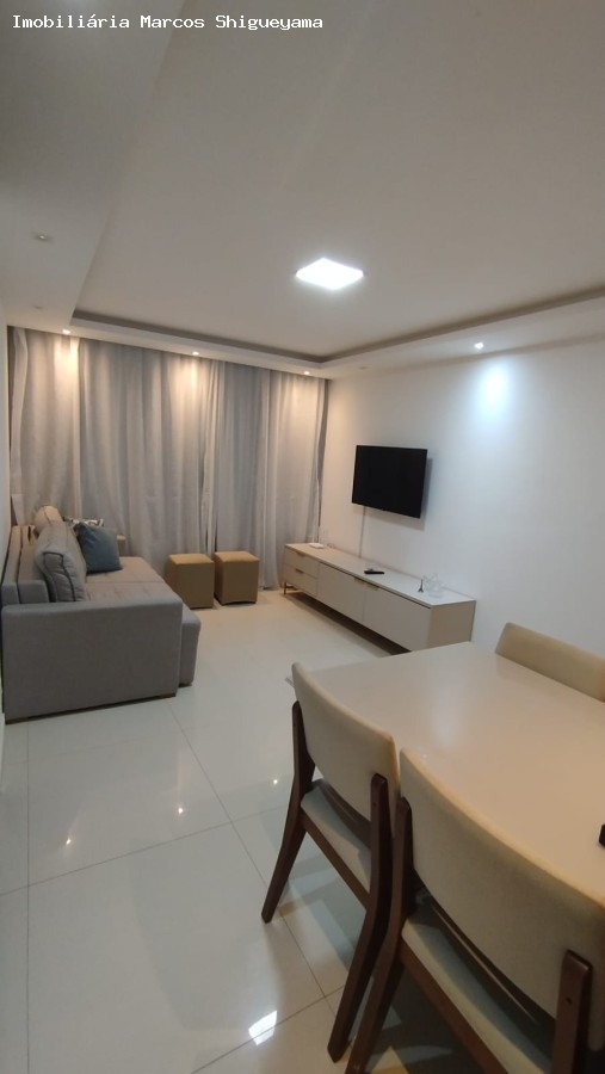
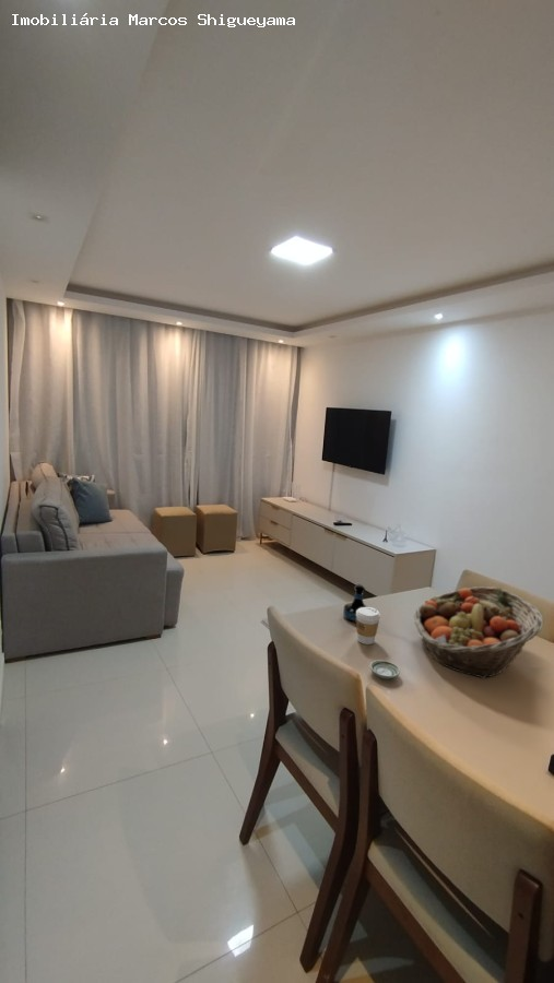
+ fruit basket [413,585,544,679]
+ tequila bottle [342,583,370,624]
+ coffee cup [355,606,381,646]
+ saucer [368,659,401,679]
